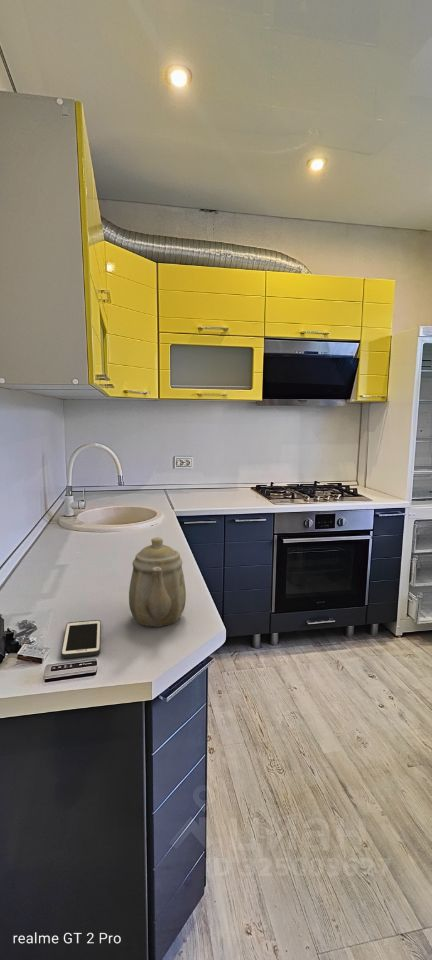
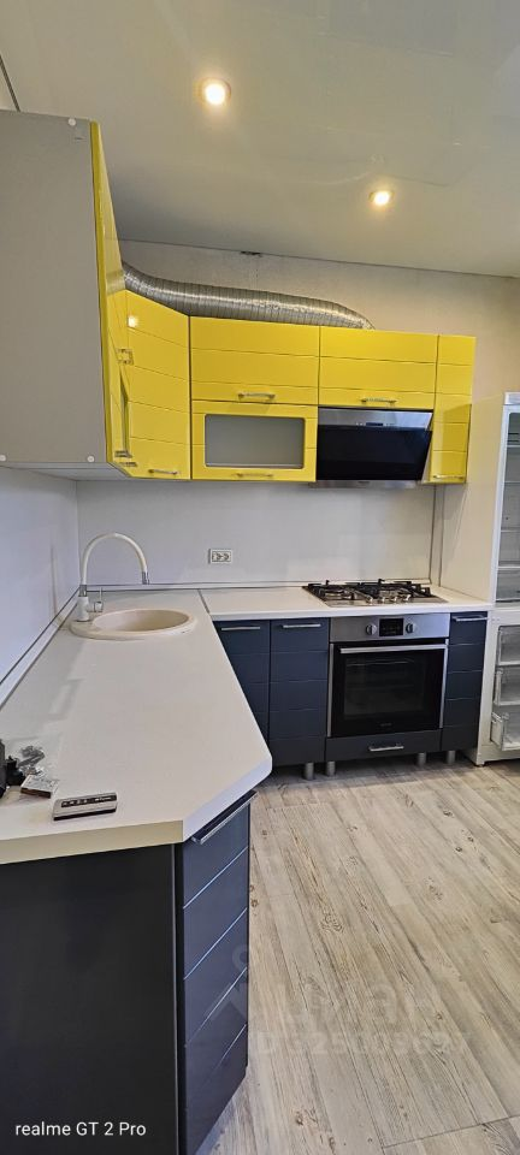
- cell phone [60,619,102,659]
- teapot [128,536,187,628]
